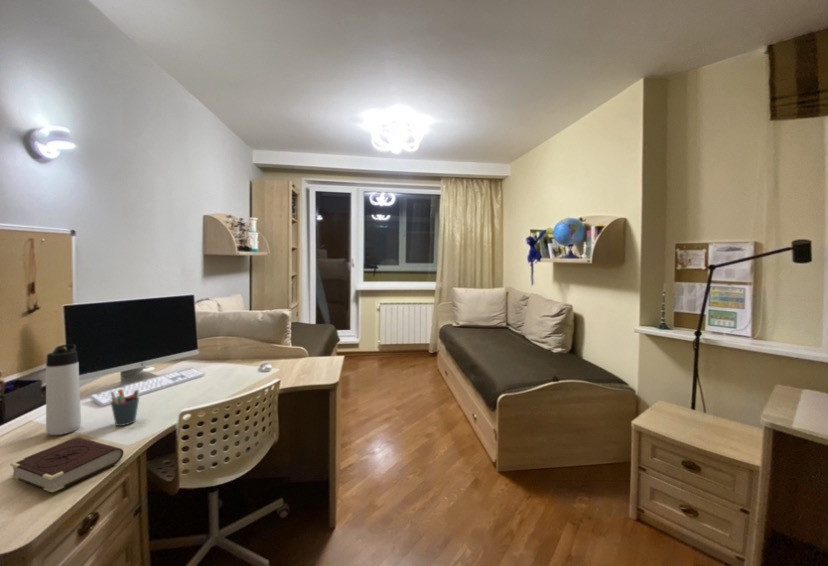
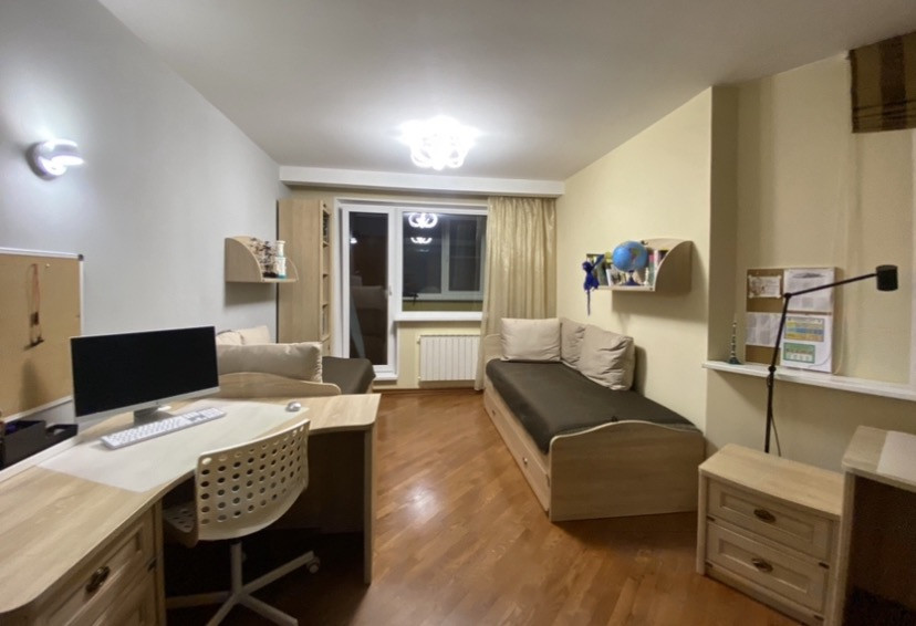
- thermos bottle [45,343,82,436]
- pen holder [109,388,140,427]
- book [9,437,125,493]
